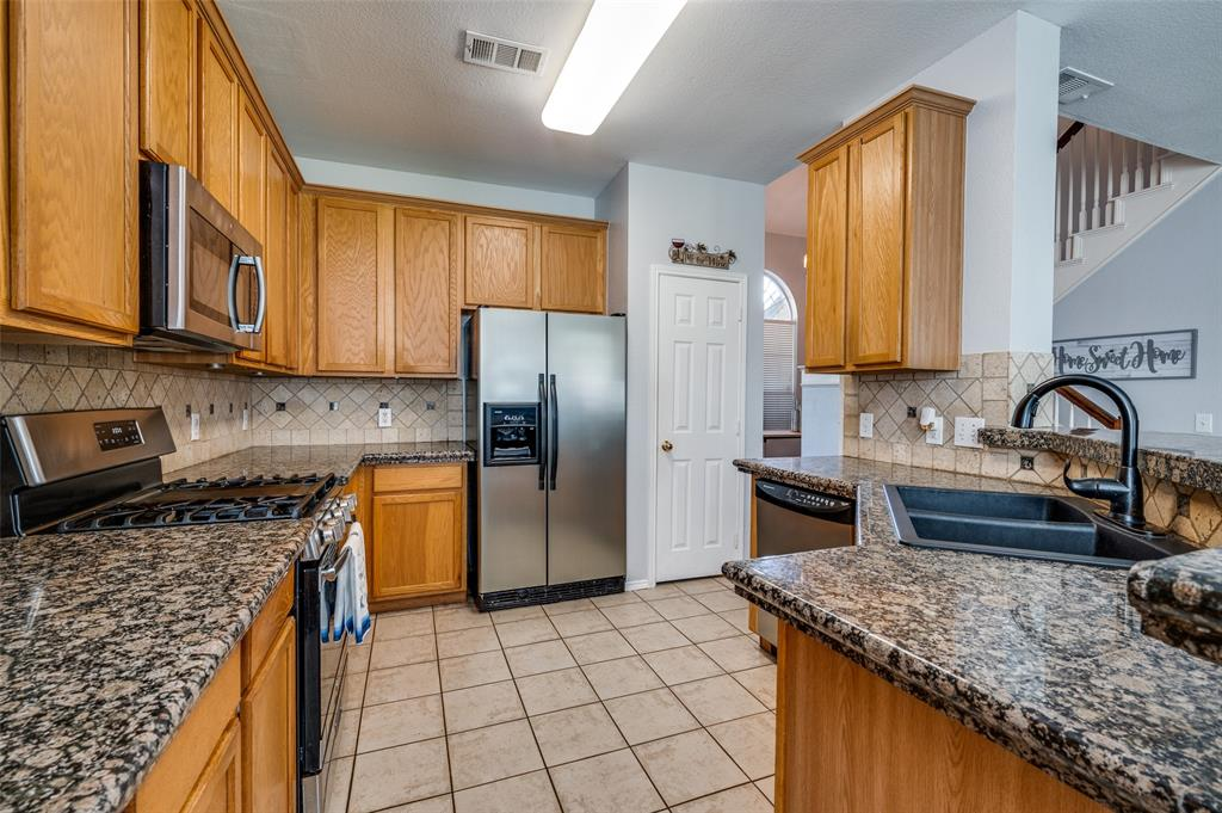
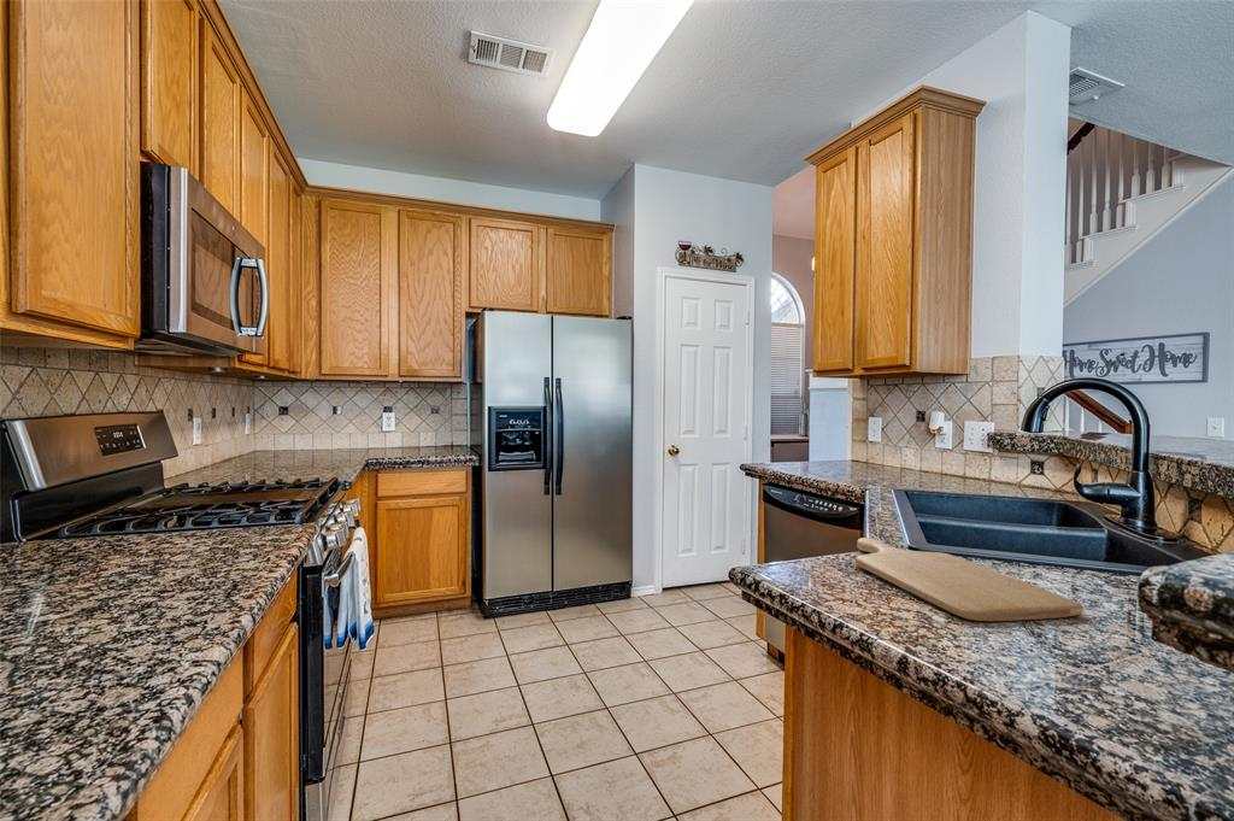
+ chopping board [854,536,1085,622]
